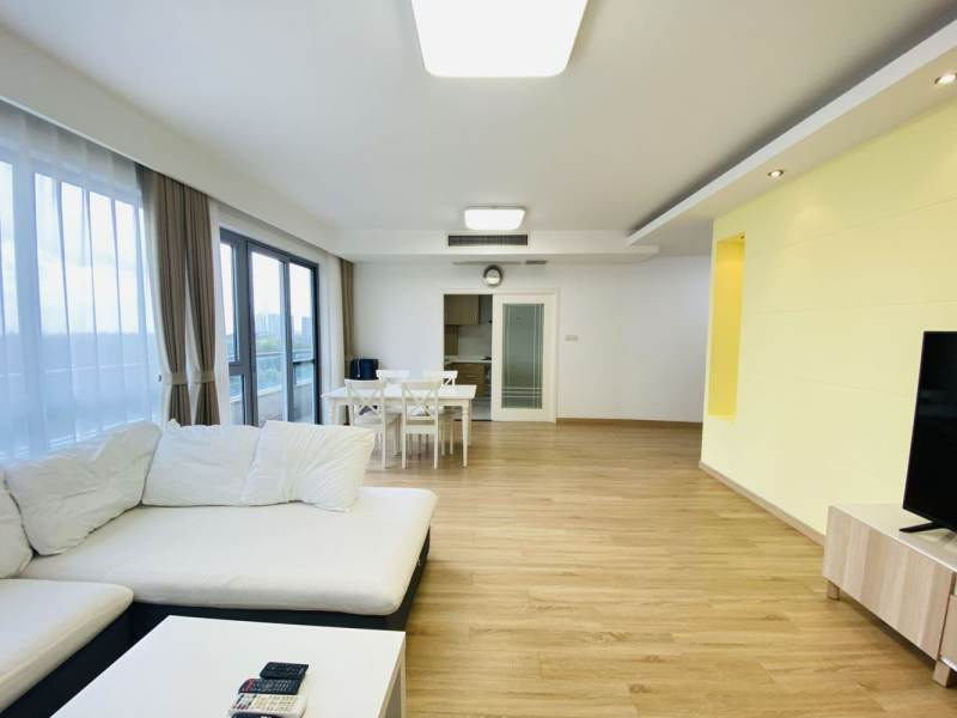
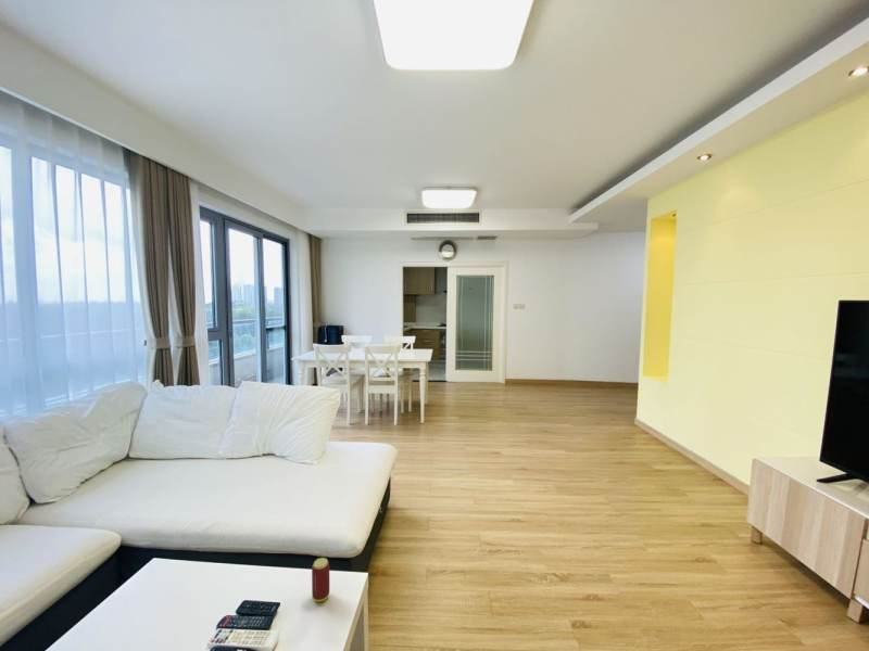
+ beverage can [311,557,330,603]
